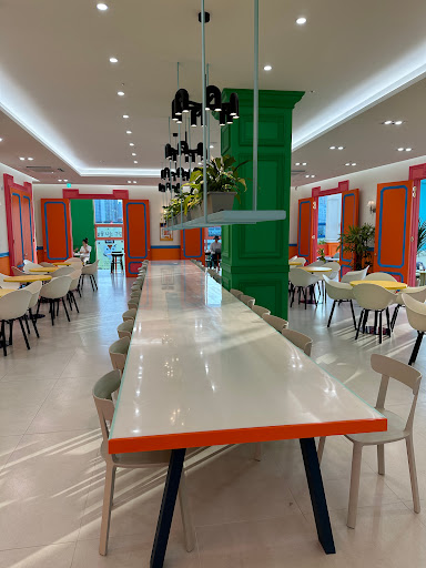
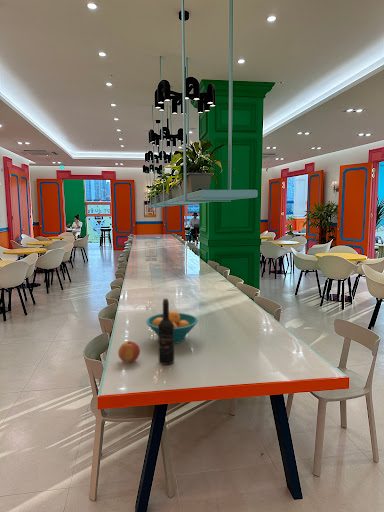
+ wine bottle [157,298,175,366]
+ apple [117,340,141,364]
+ fruit bowl [145,310,199,345]
